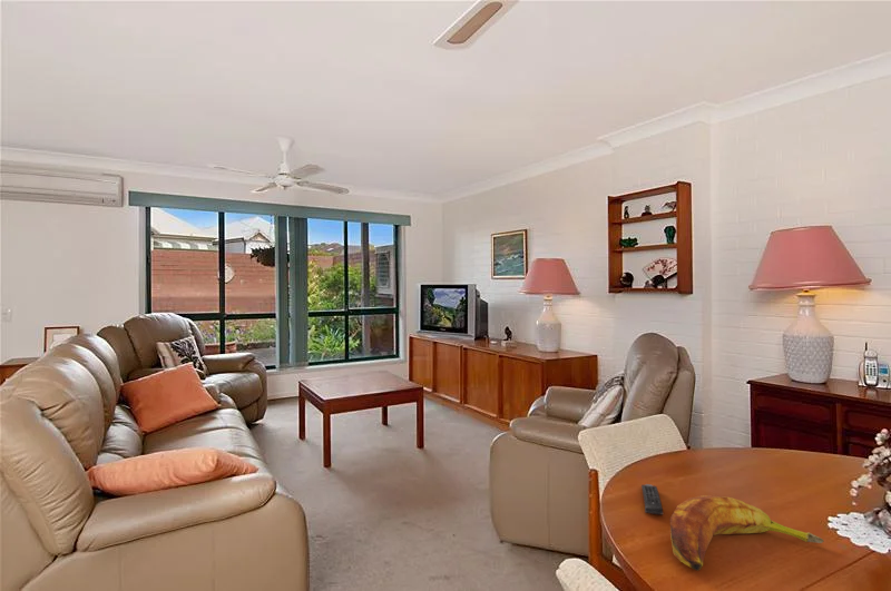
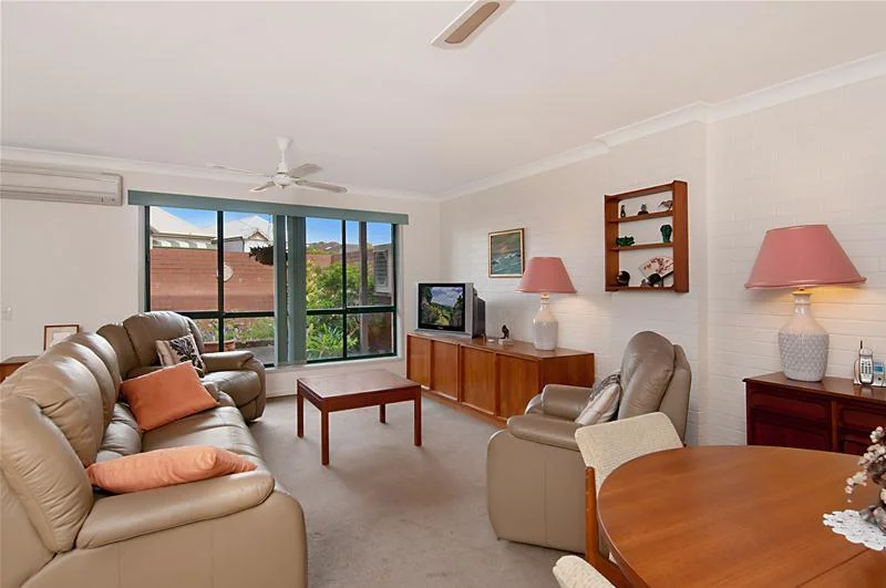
- remote control [640,483,664,515]
- banana [669,494,825,572]
